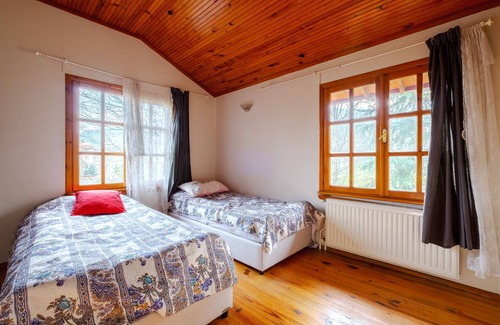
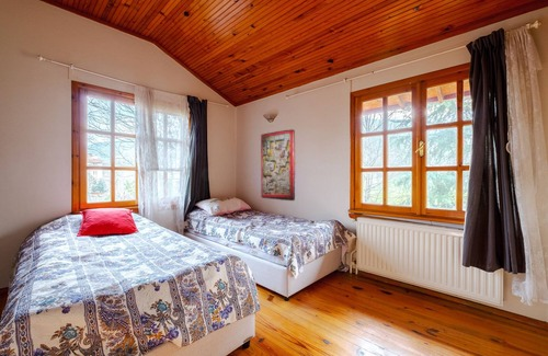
+ stone relief [260,128,296,202]
